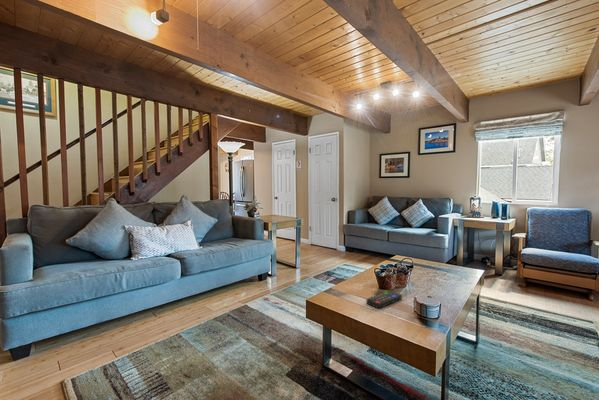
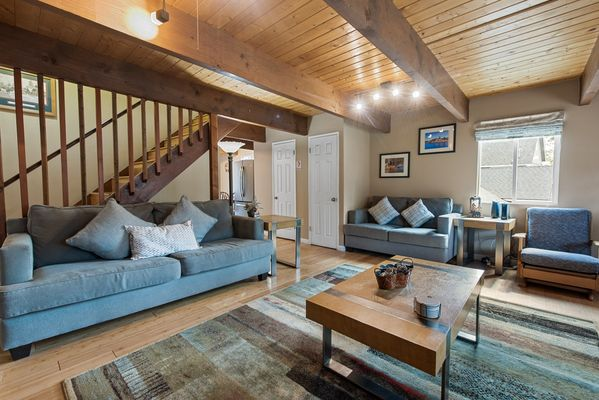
- remote control [365,290,403,309]
